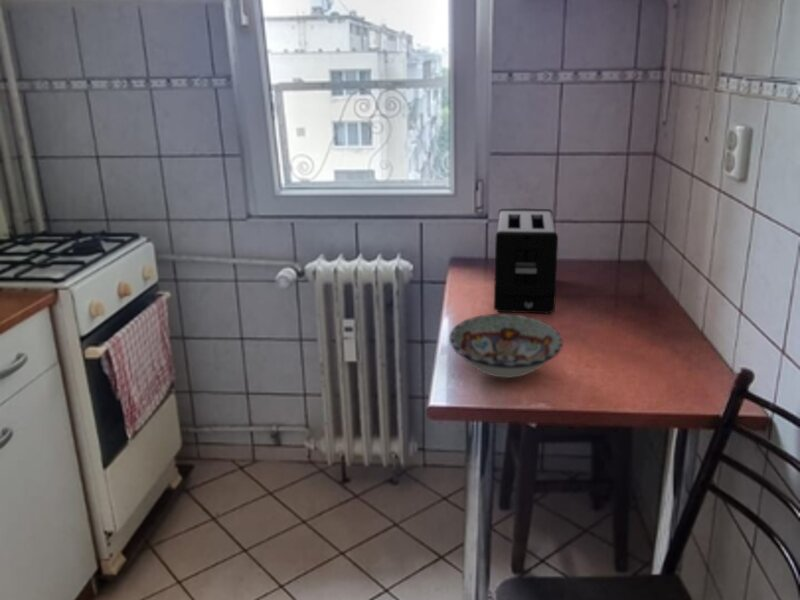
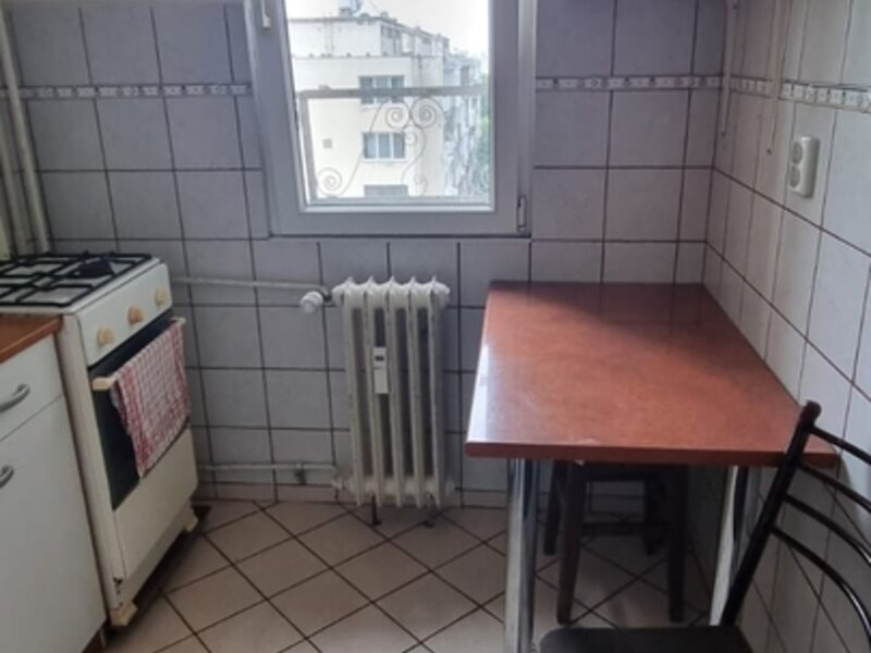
- toaster [493,208,559,315]
- bowl [448,313,564,379]
